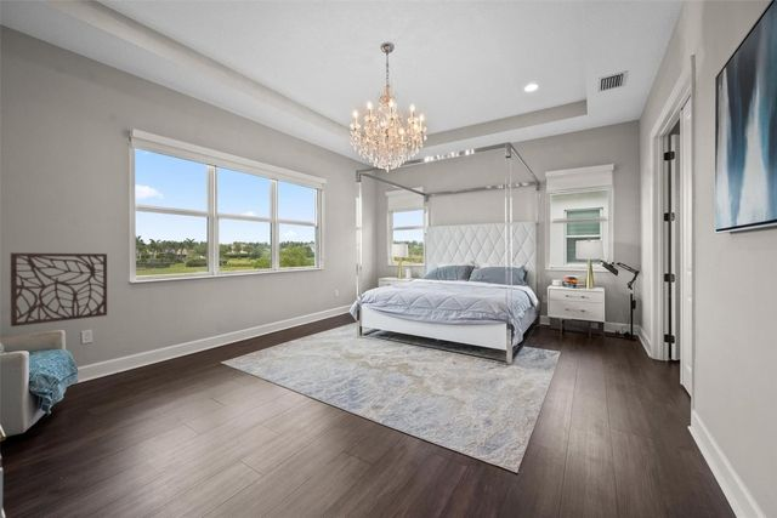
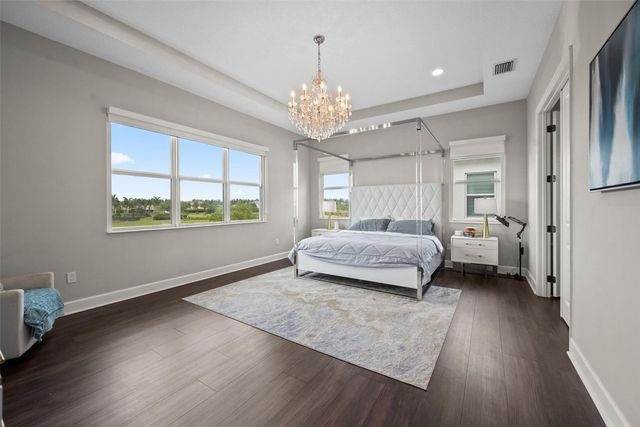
- decorative wall panel [10,252,108,328]
